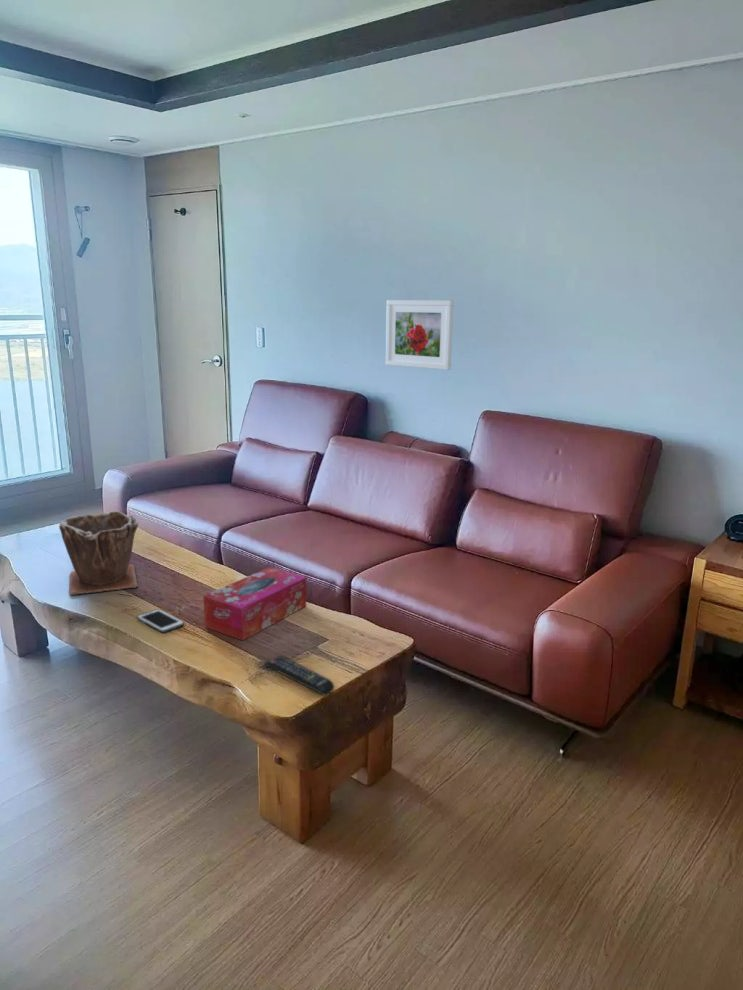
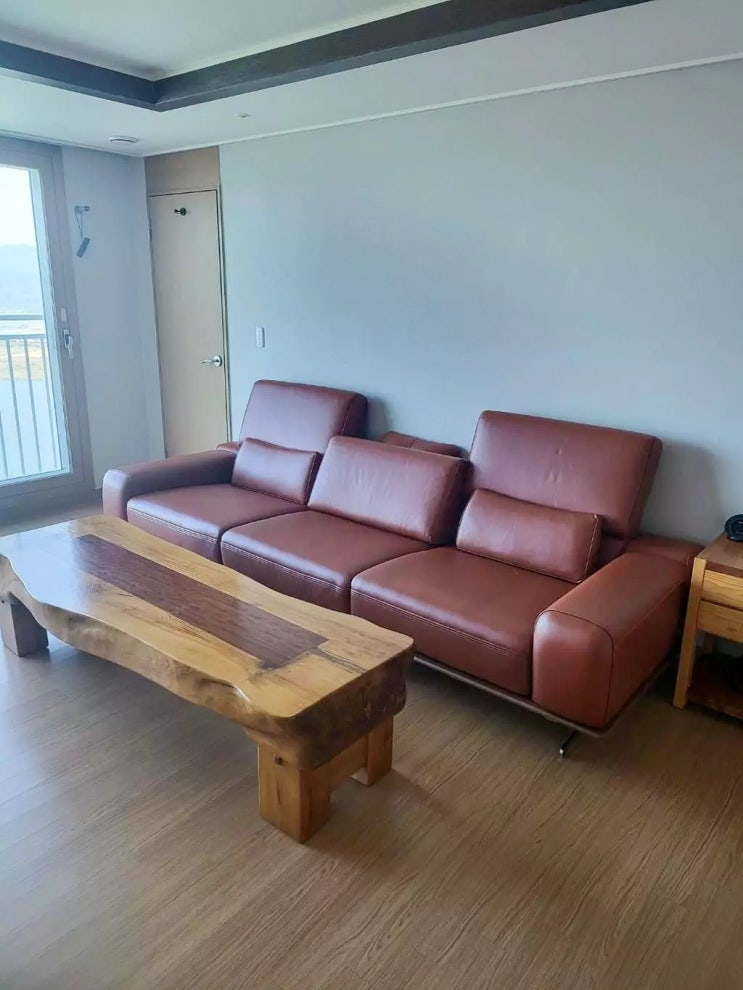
- plant pot [58,510,139,596]
- tissue box [202,566,307,642]
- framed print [385,299,454,371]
- remote control [264,655,335,696]
- cell phone [136,608,185,634]
